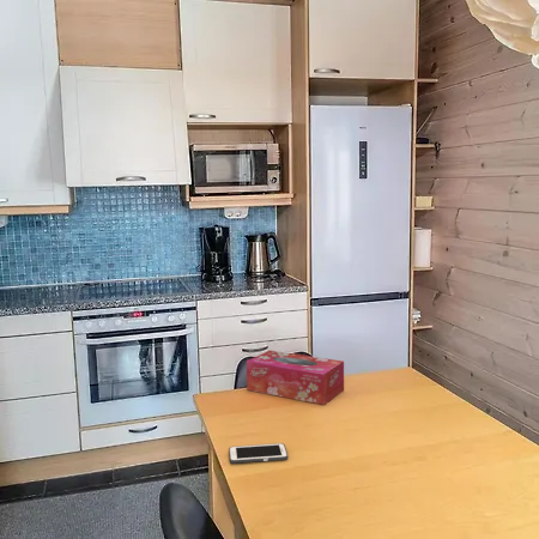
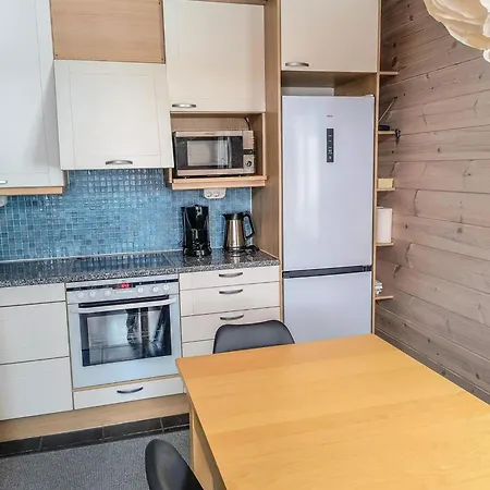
- cell phone [228,442,289,465]
- tissue box [246,350,345,406]
